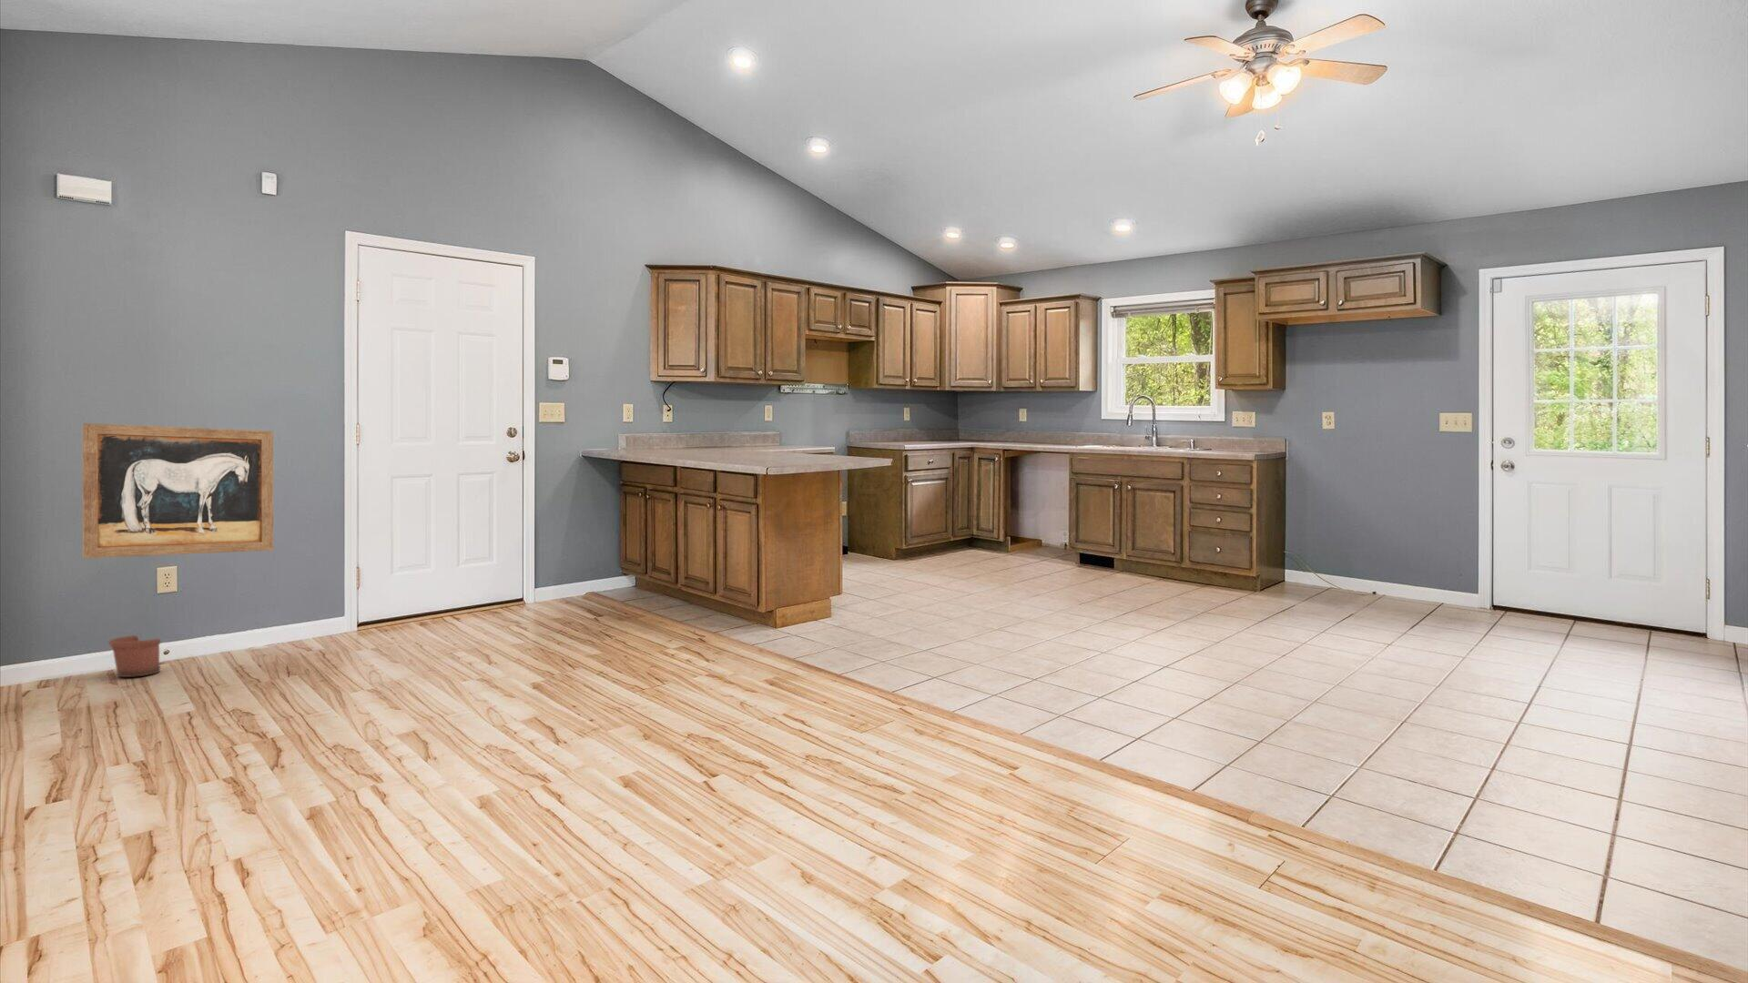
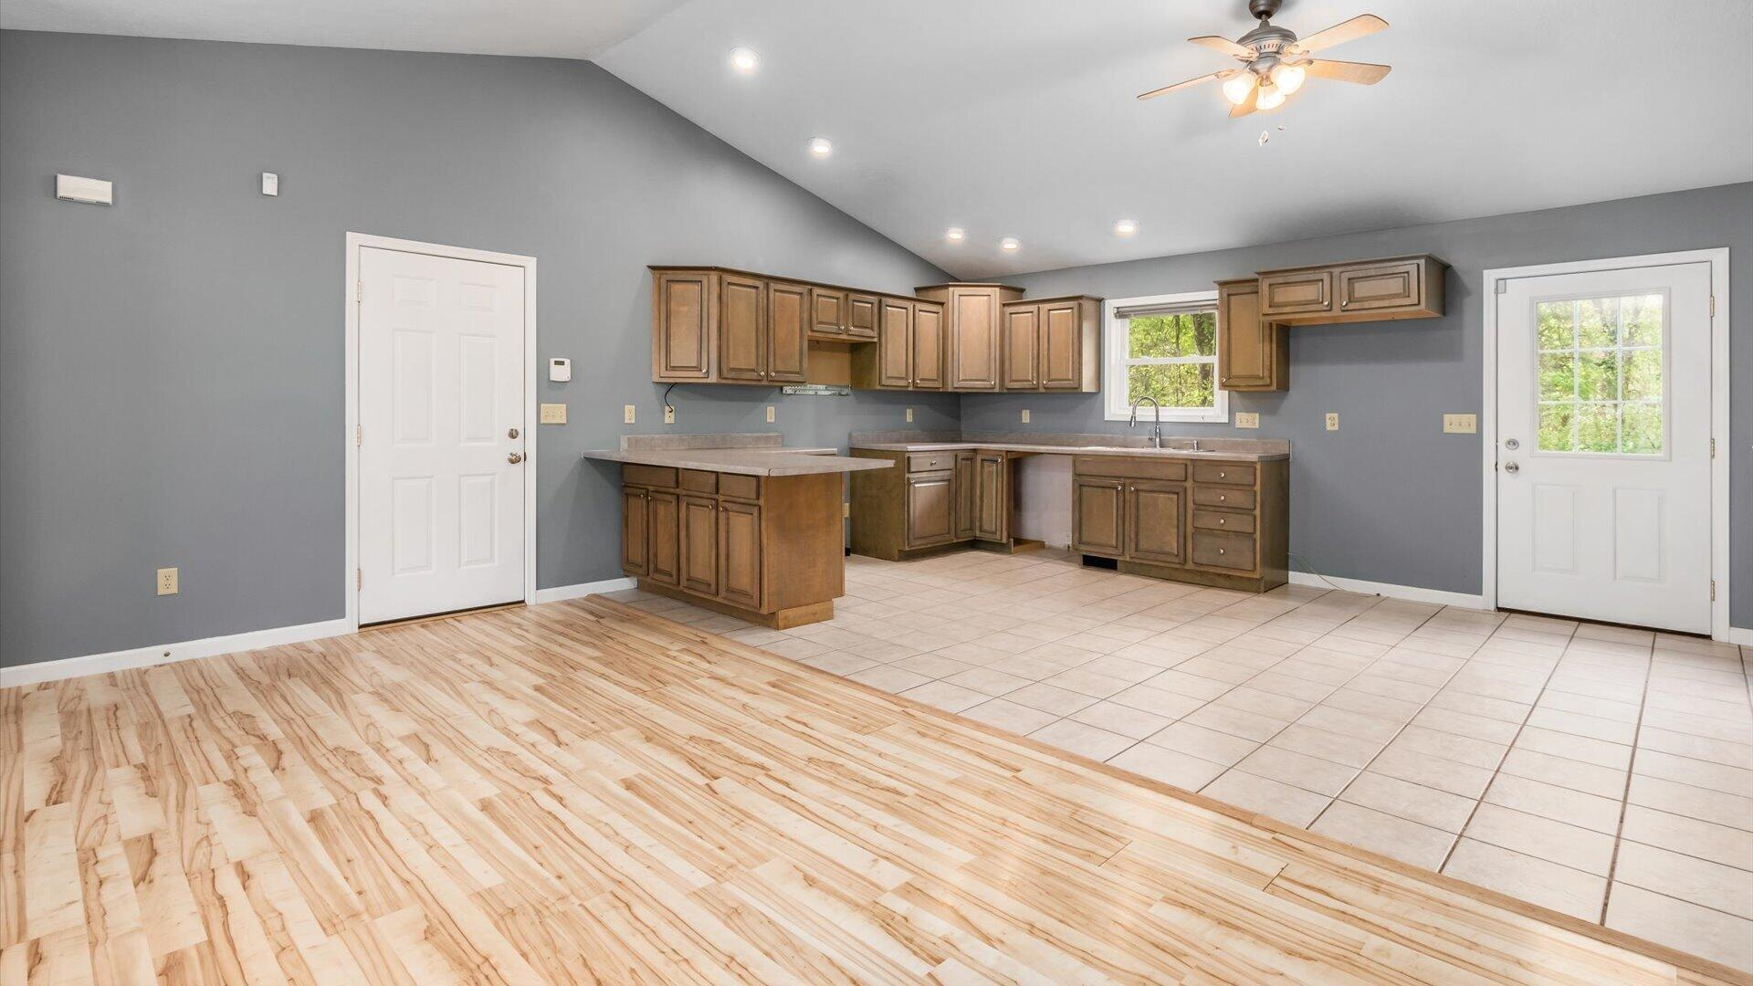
- planter [108,635,162,678]
- wall art [82,422,274,559]
